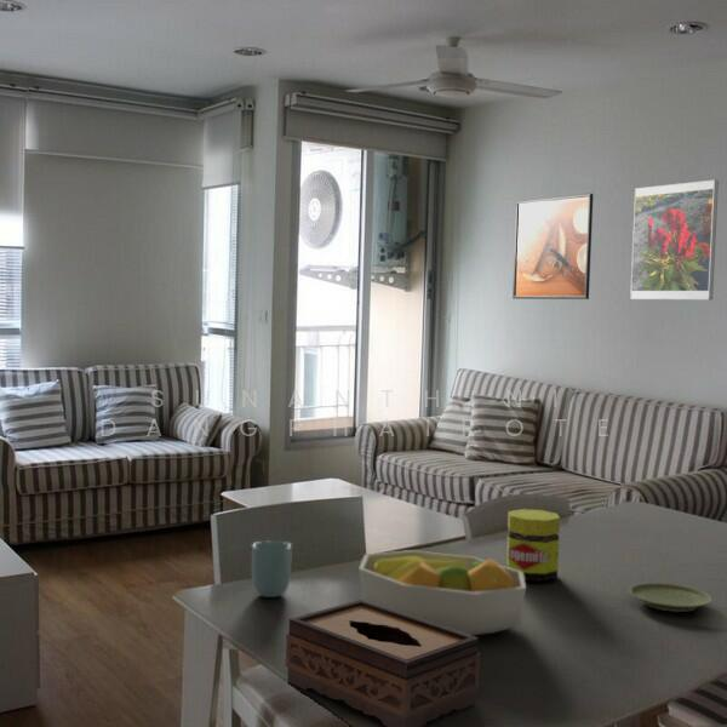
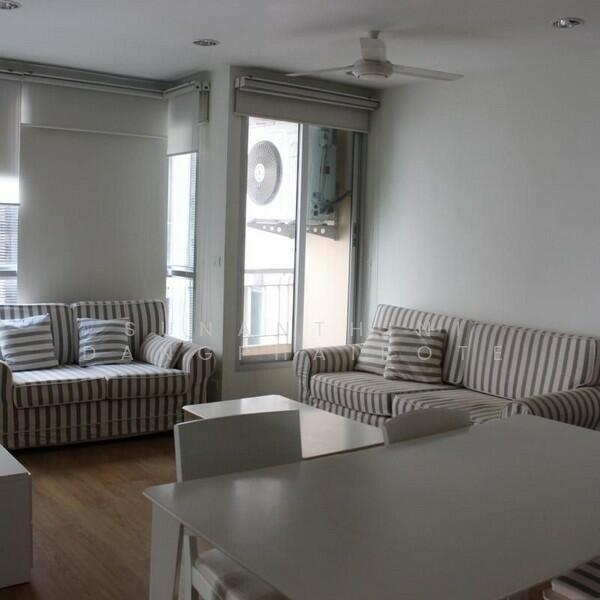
- plate [628,582,712,613]
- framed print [511,193,595,300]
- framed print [629,179,720,300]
- cup [251,539,293,599]
- tissue box [285,599,481,727]
- jar [505,508,561,582]
- fruit bowl [357,549,527,636]
